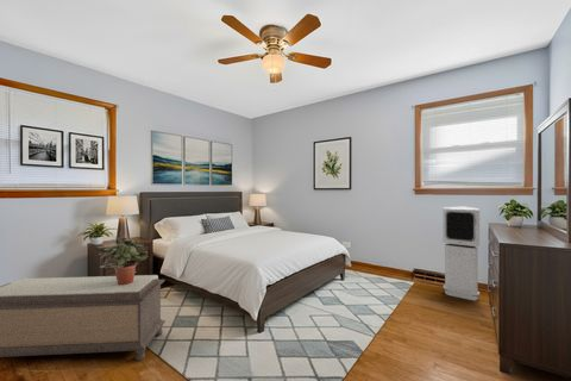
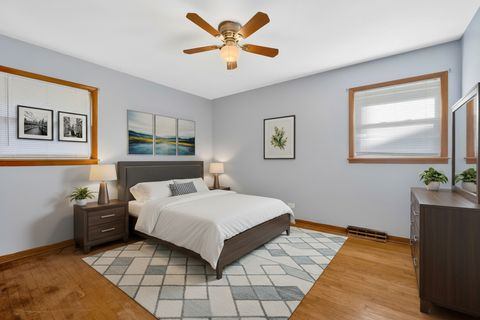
- bench [0,274,167,362]
- air purifier [441,206,481,301]
- potted plant [98,237,149,285]
